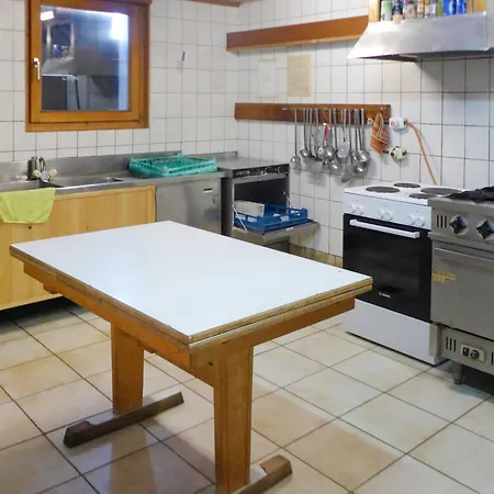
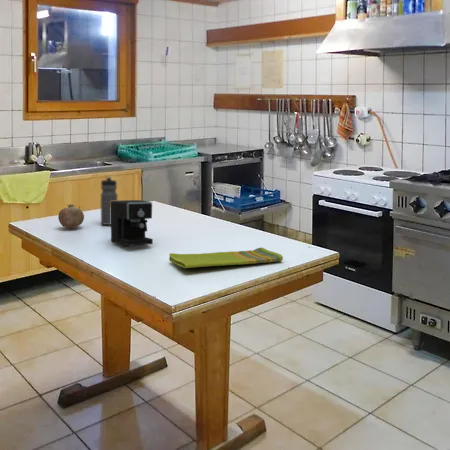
+ coffee maker [110,199,154,247]
+ dish towel [168,246,284,269]
+ fruit [57,203,85,229]
+ water bottle [100,176,119,226]
